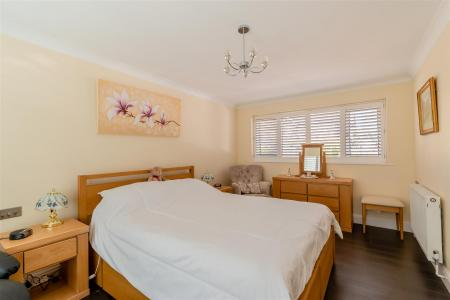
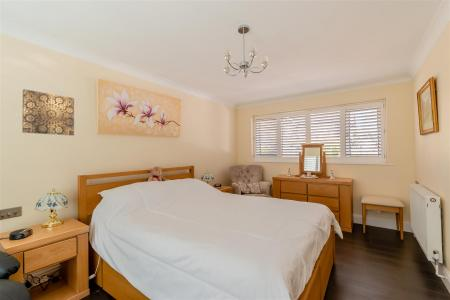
+ wall art [21,88,75,136]
